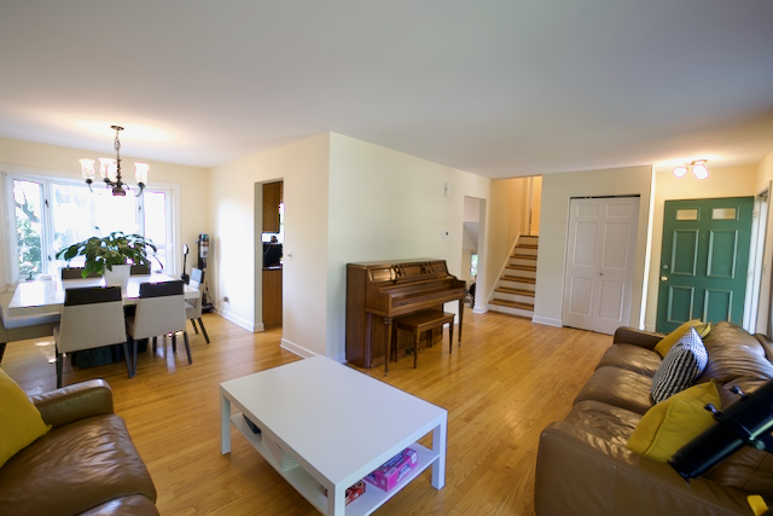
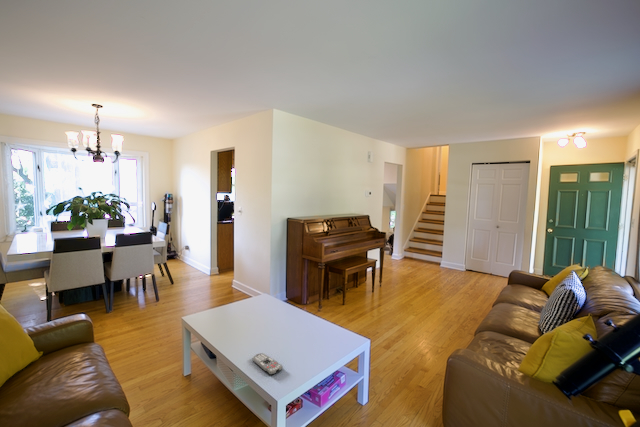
+ remote control [252,352,284,376]
